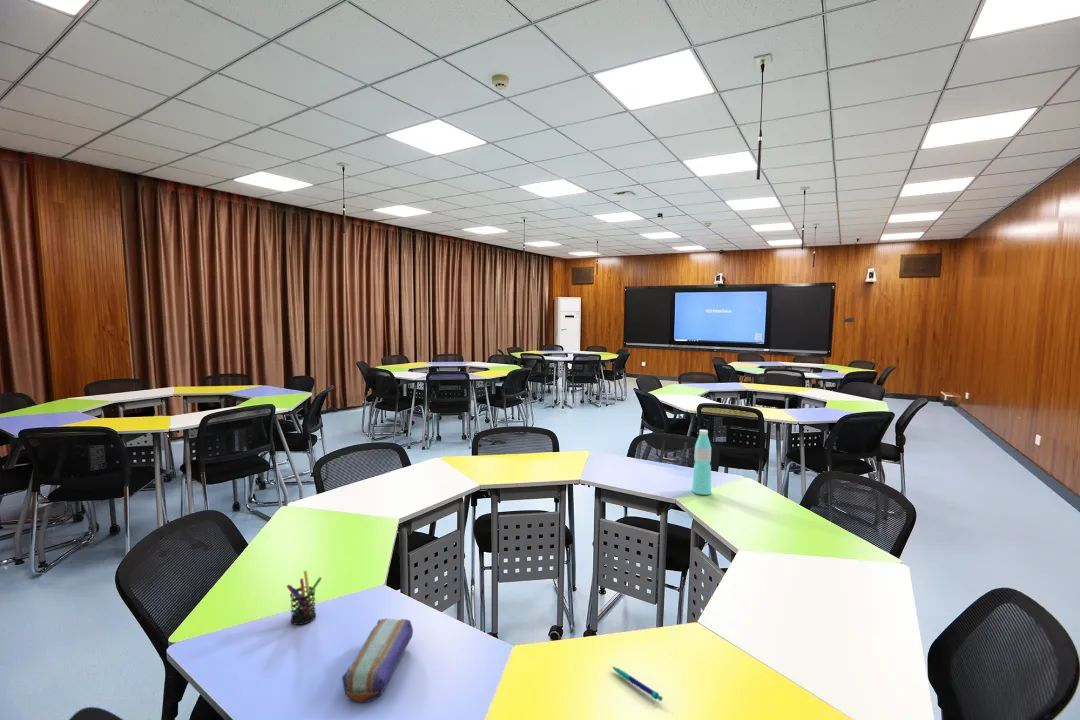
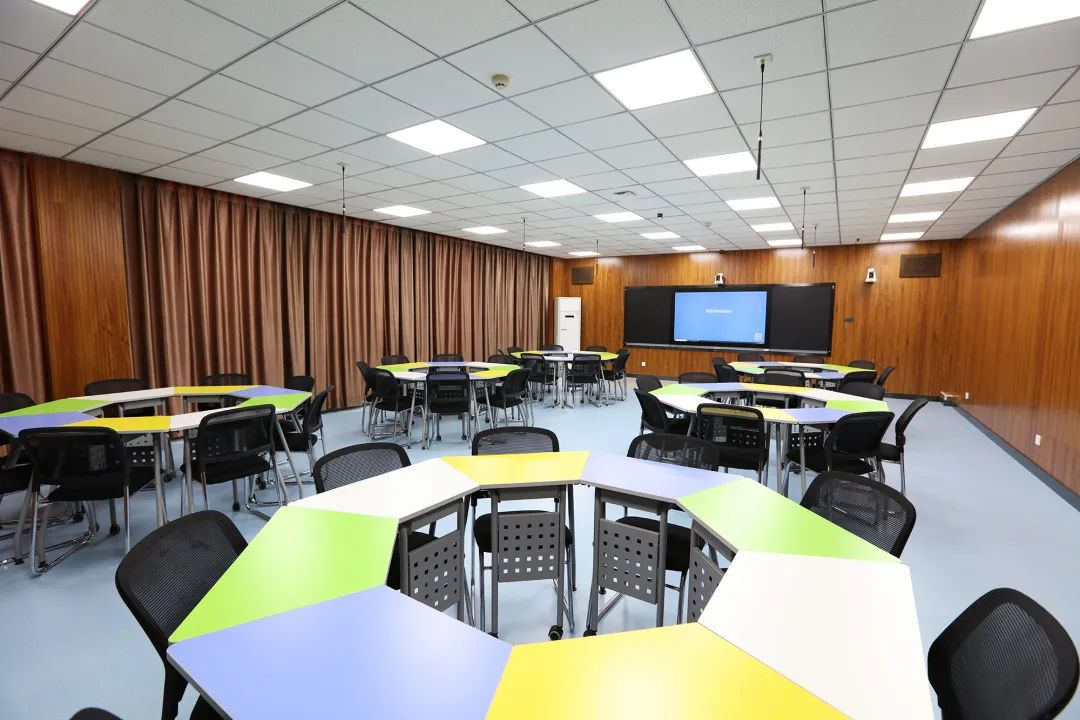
- pencil case [341,618,414,704]
- water bottle [691,429,712,496]
- pen [611,666,664,702]
- pen holder [286,569,323,626]
